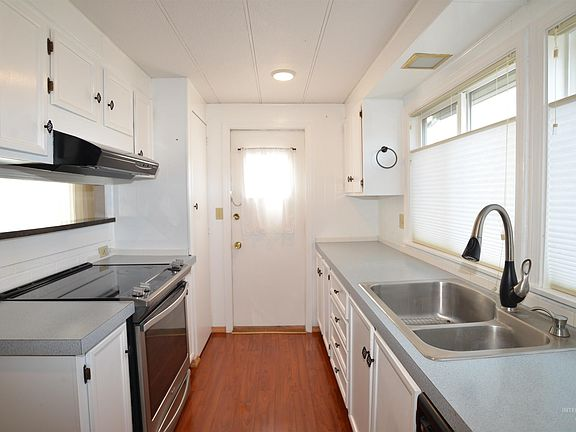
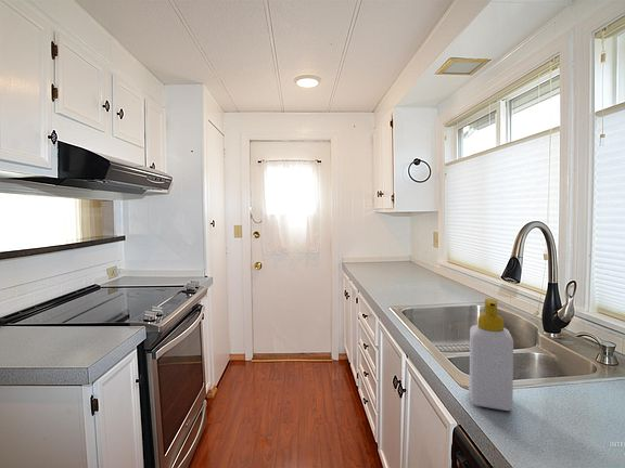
+ soap bottle [469,298,514,412]
